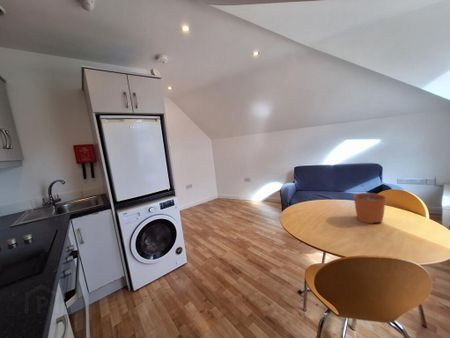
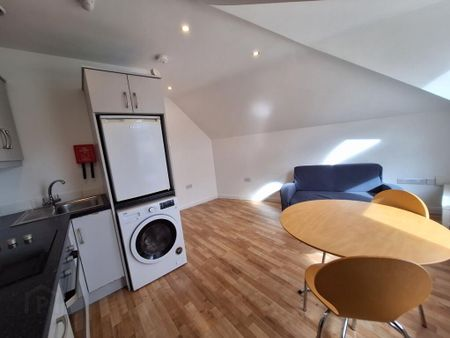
- plant pot [353,183,387,225]
